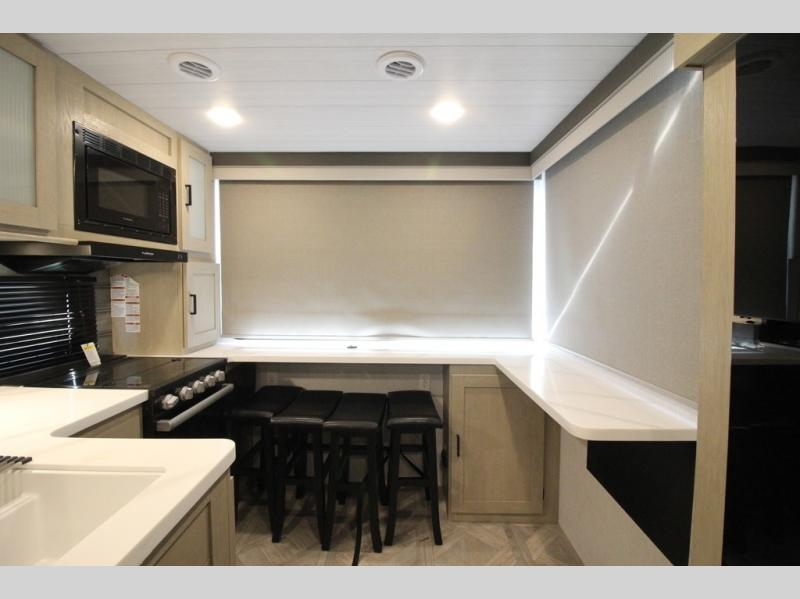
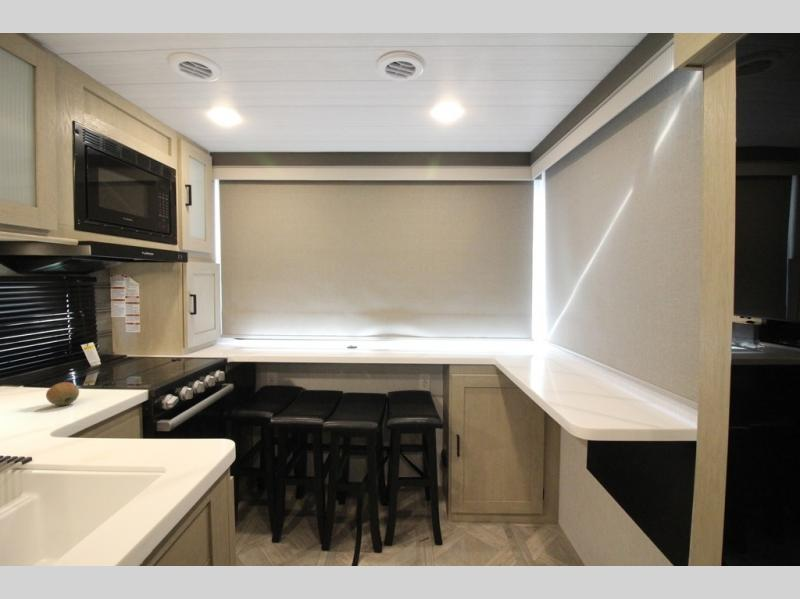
+ fruit [45,381,80,406]
